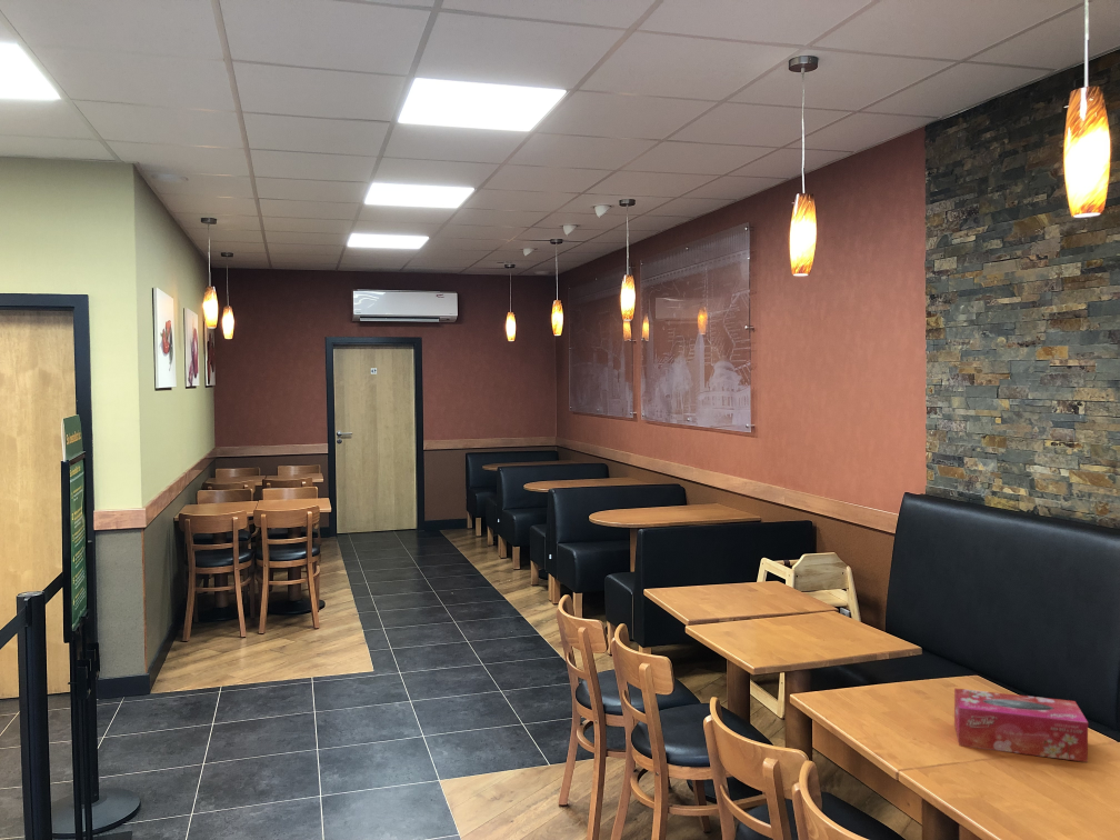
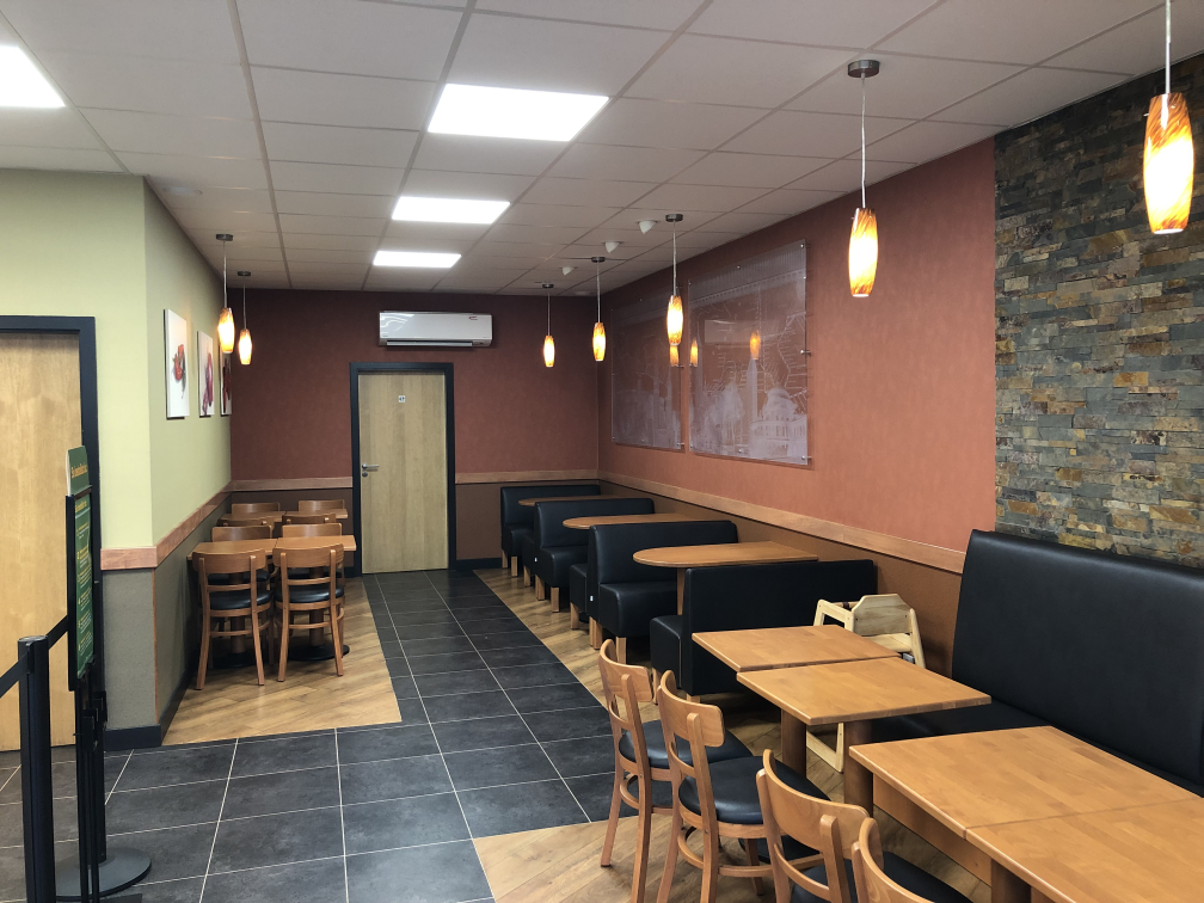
- tissue box [953,688,1089,763]
